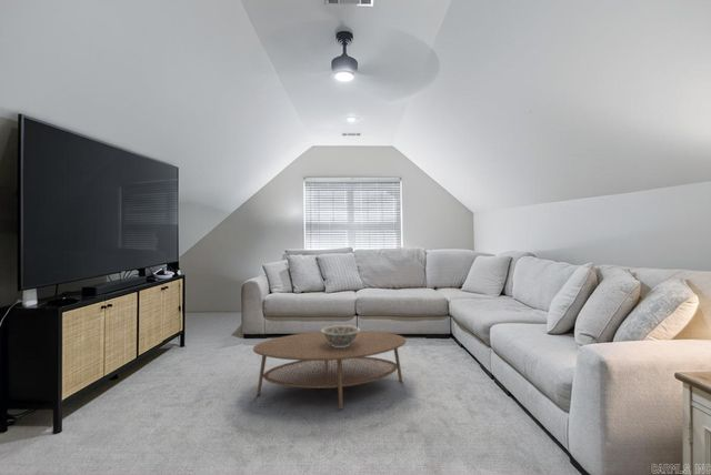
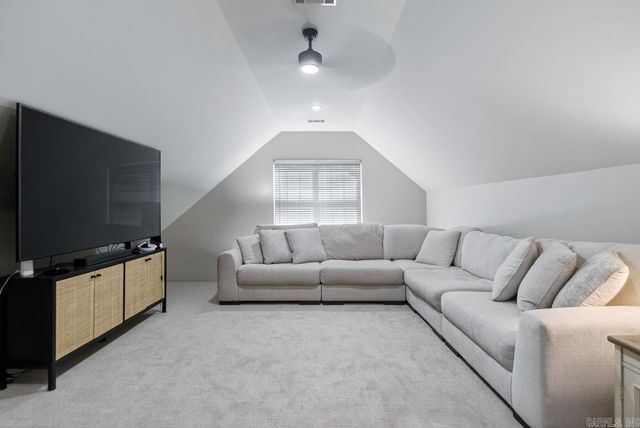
- coffee table [252,330,408,411]
- decorative bowl [320,324,362,347]
